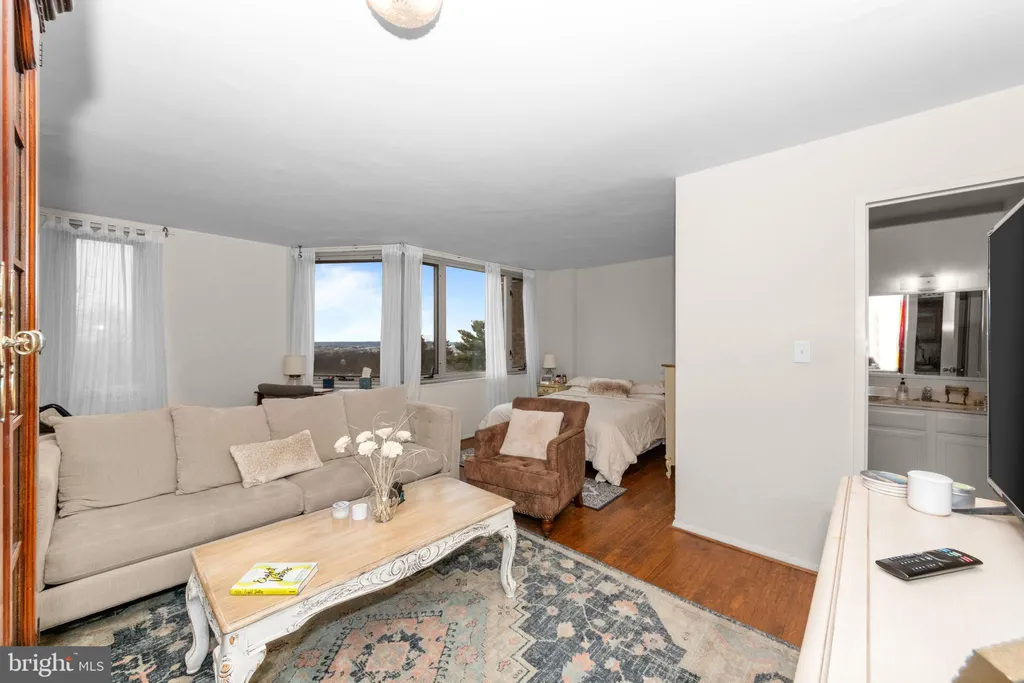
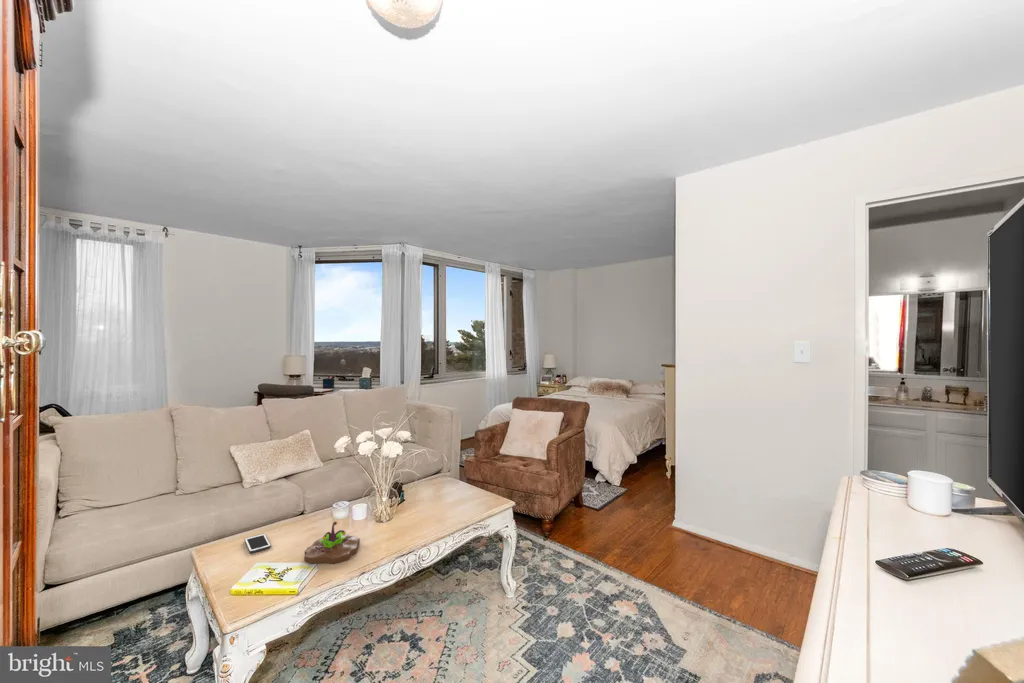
+ succulent planter [303,520,361,564]
+ cell phone [243,533,272,554]
